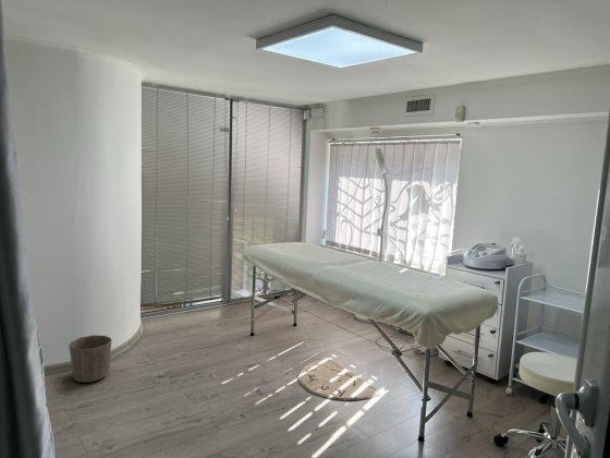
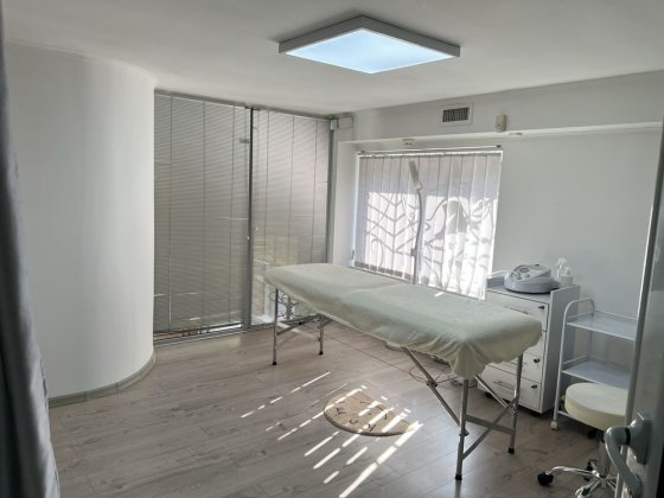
- waste basket [68,334,112,384]
